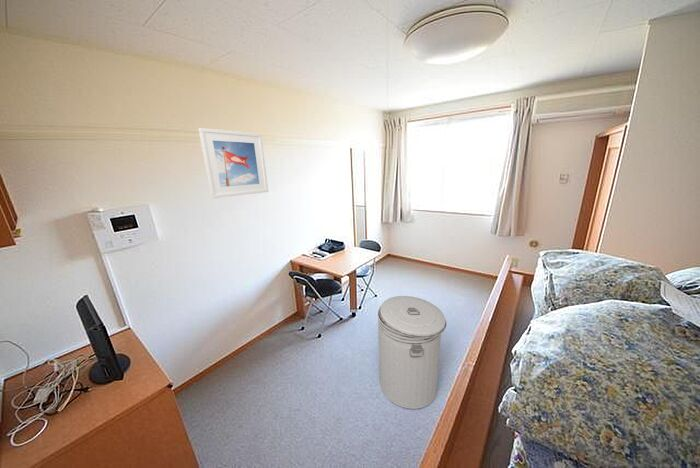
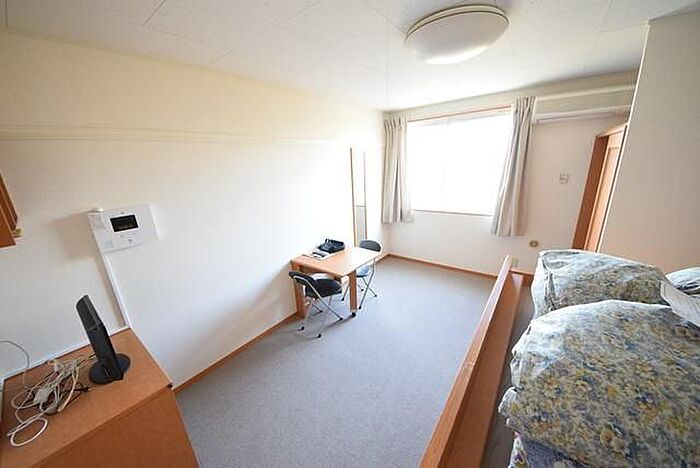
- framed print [198,127,269,199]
- can [377,295,448,410]
